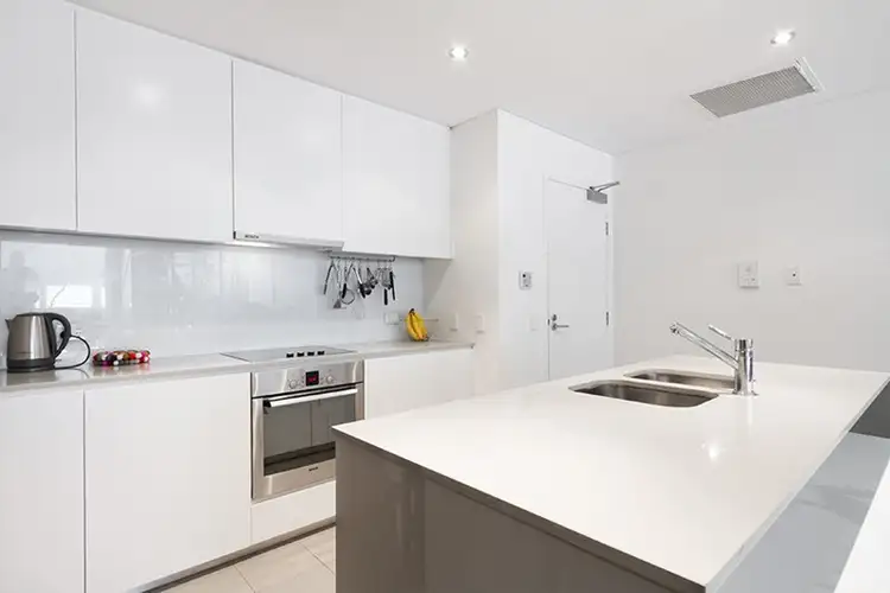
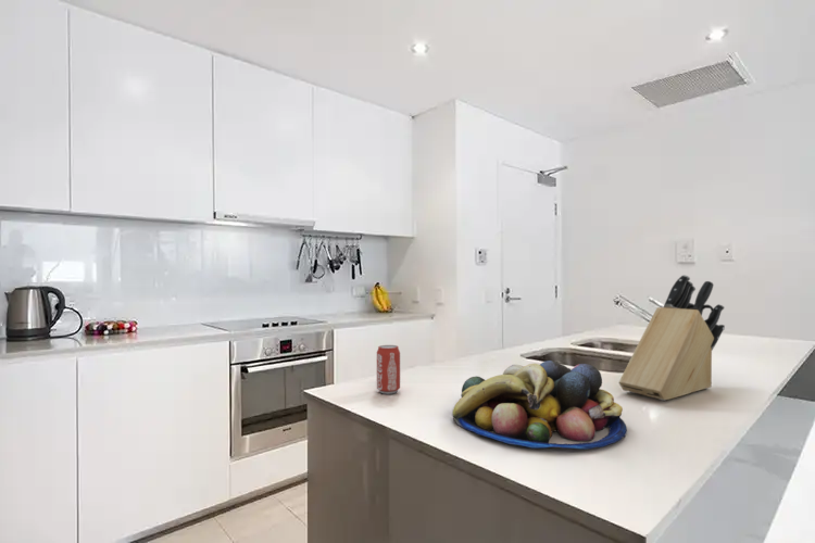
+ beverage can [376,344,401,395]
+ knife block [617,274,726,402]
+ fruit bowl [451,359,628,450]
